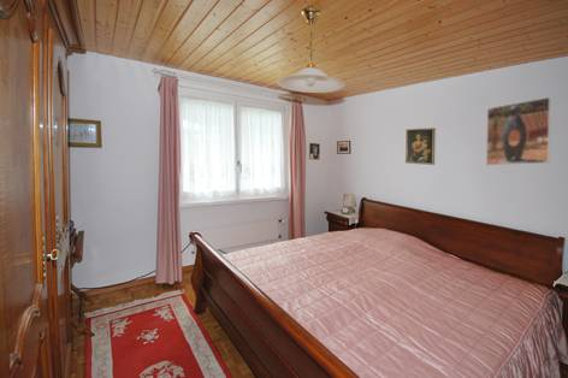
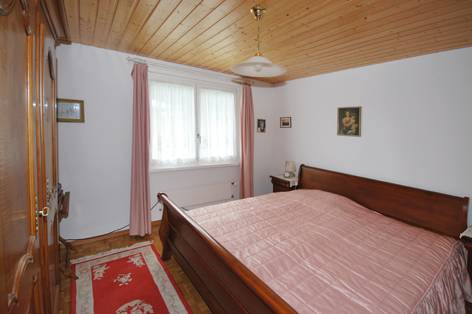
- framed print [485,96,552,166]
